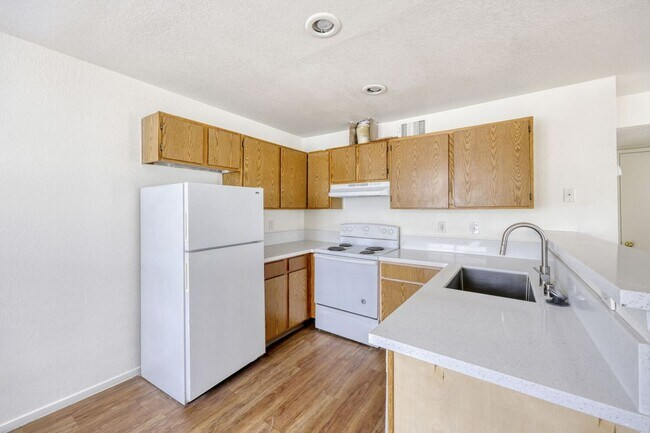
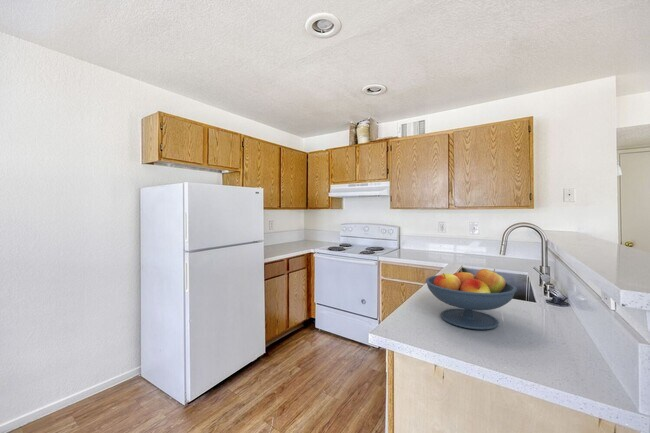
+ fruit bowl [425,268,518,331]
